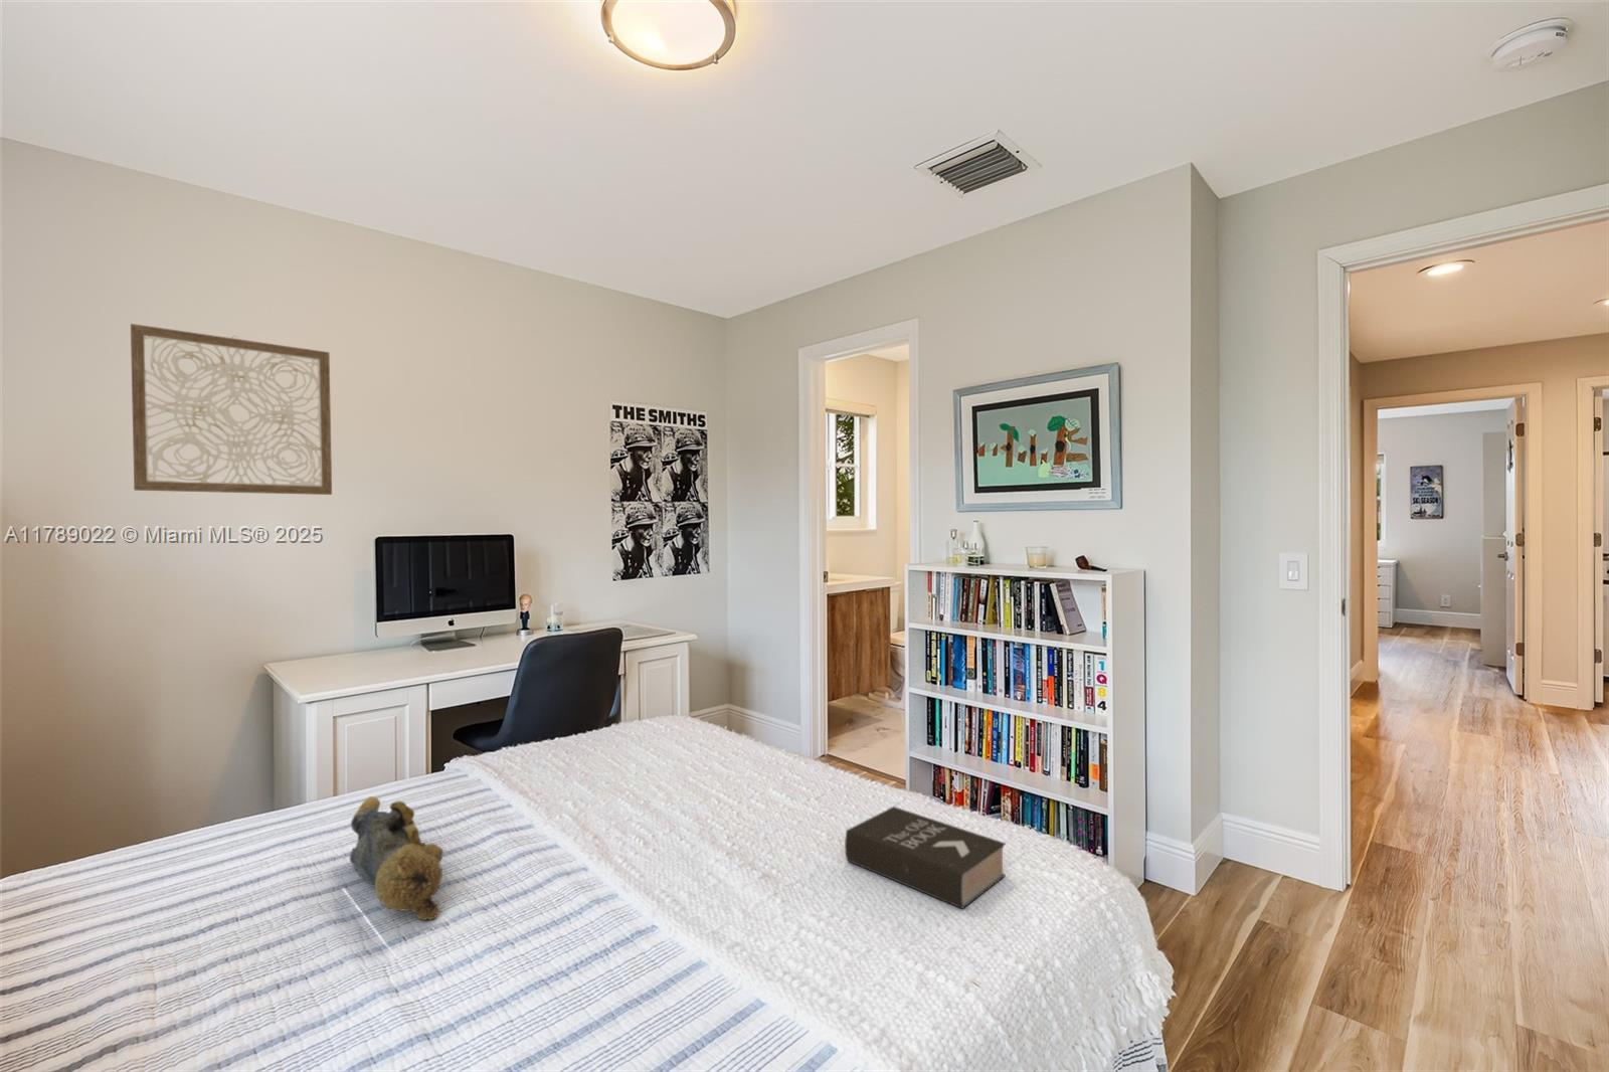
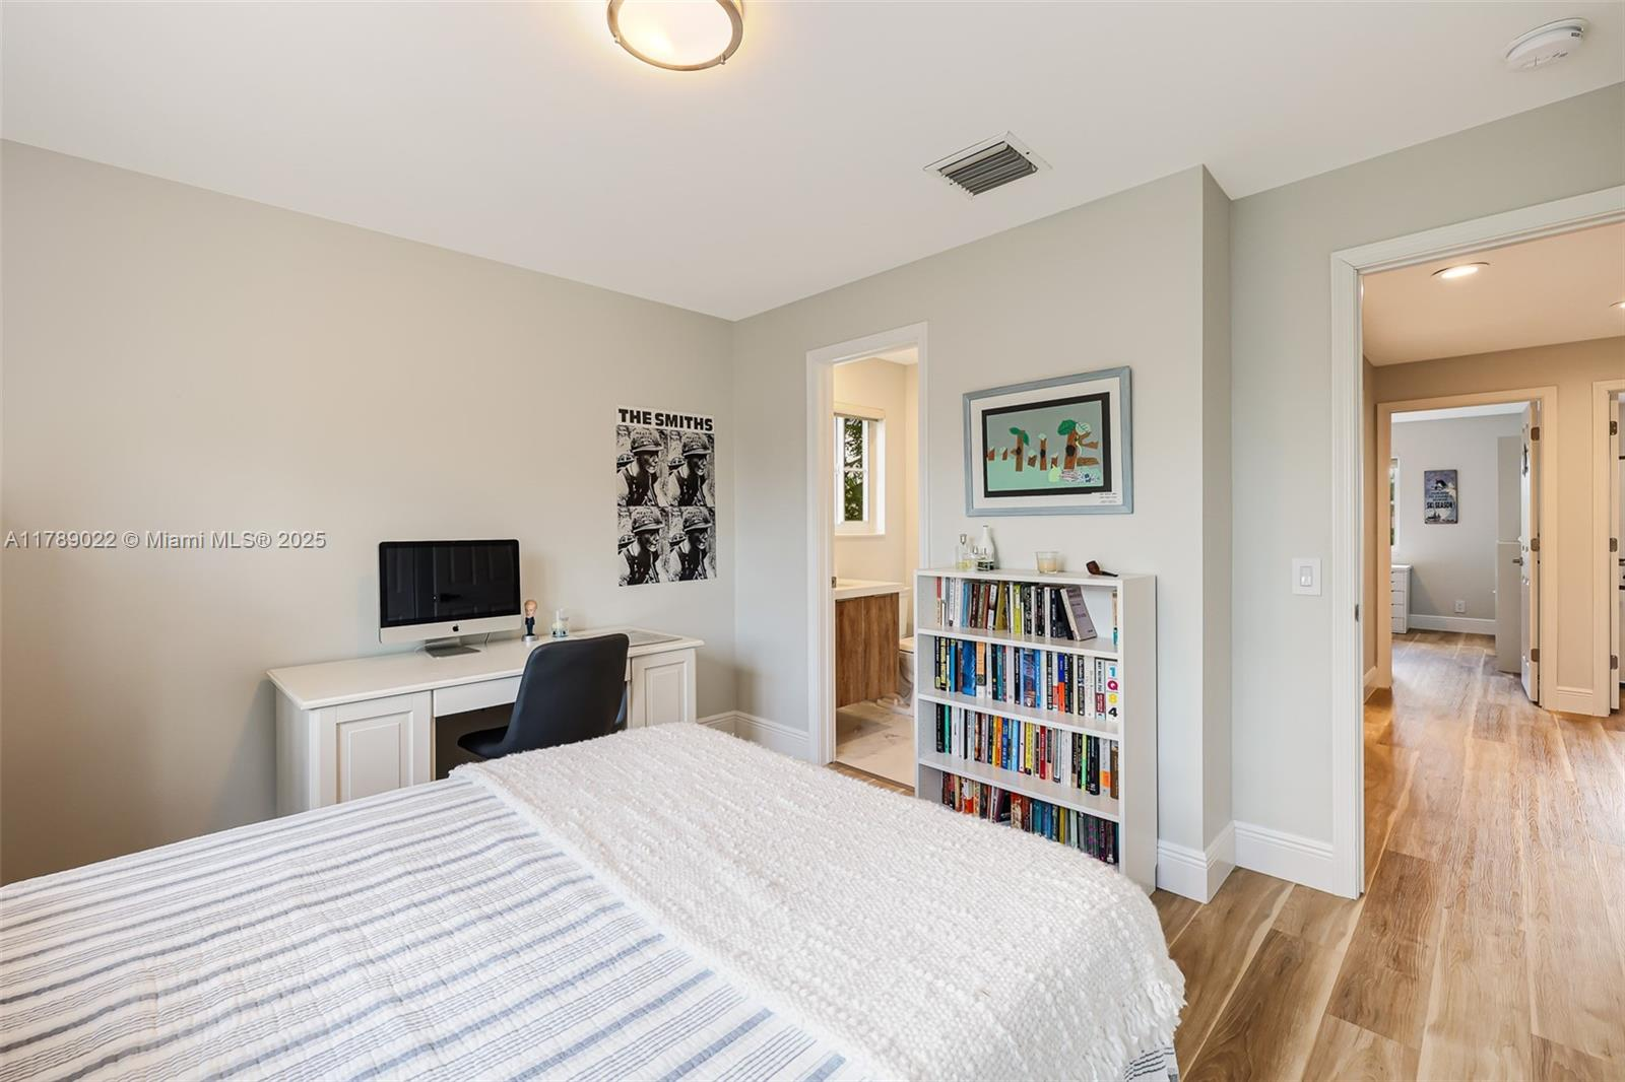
- wall art [129,323,333,495]
- teddy bear [349,796,445,921]
- book [843,805,1006,910]
